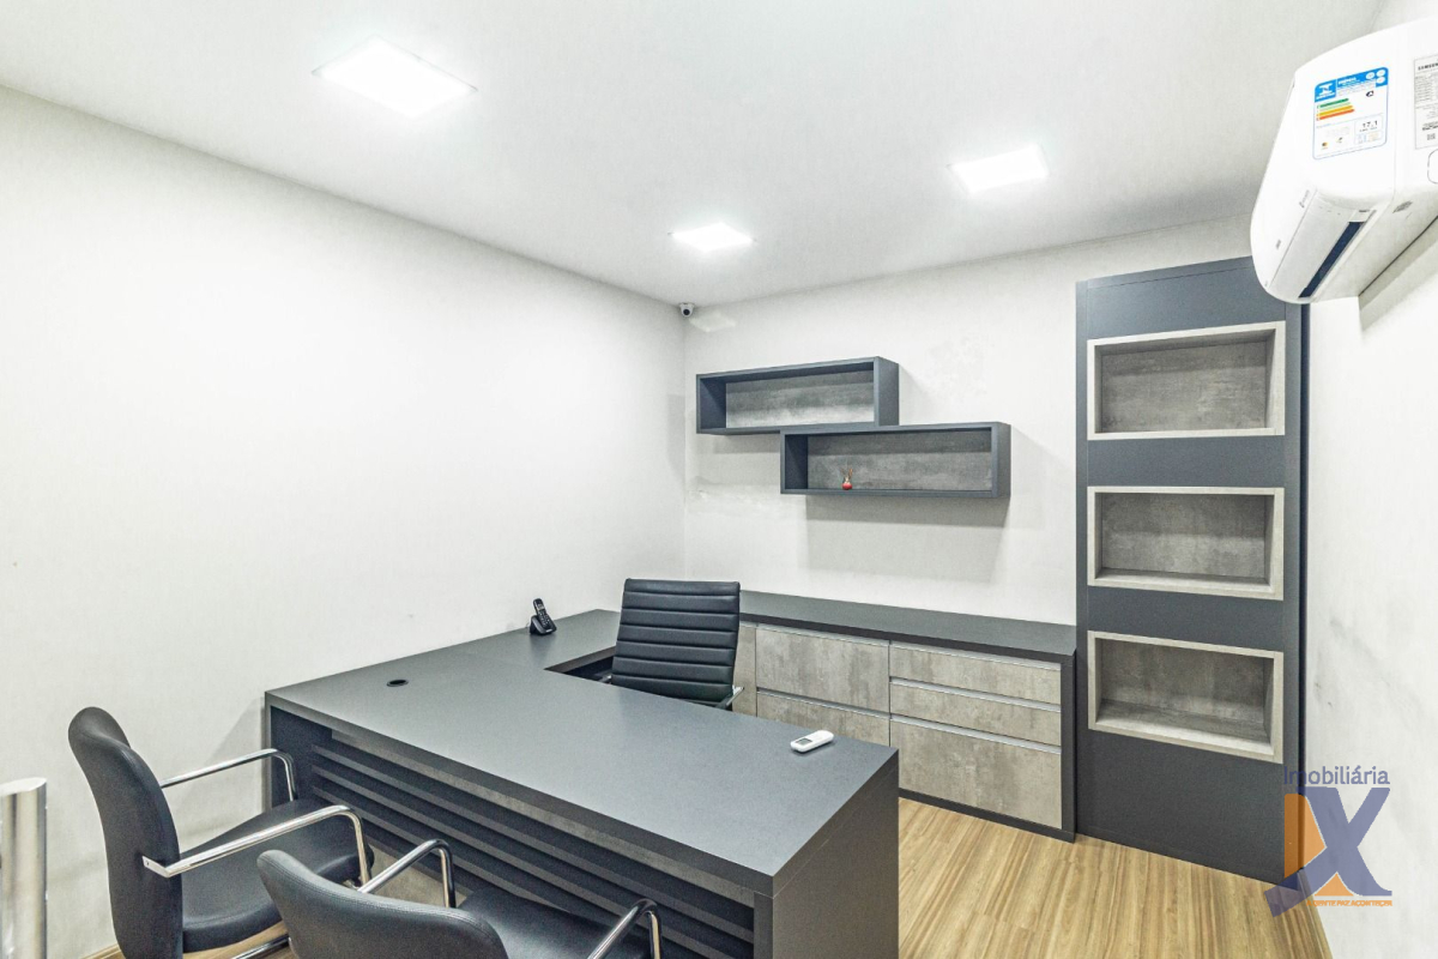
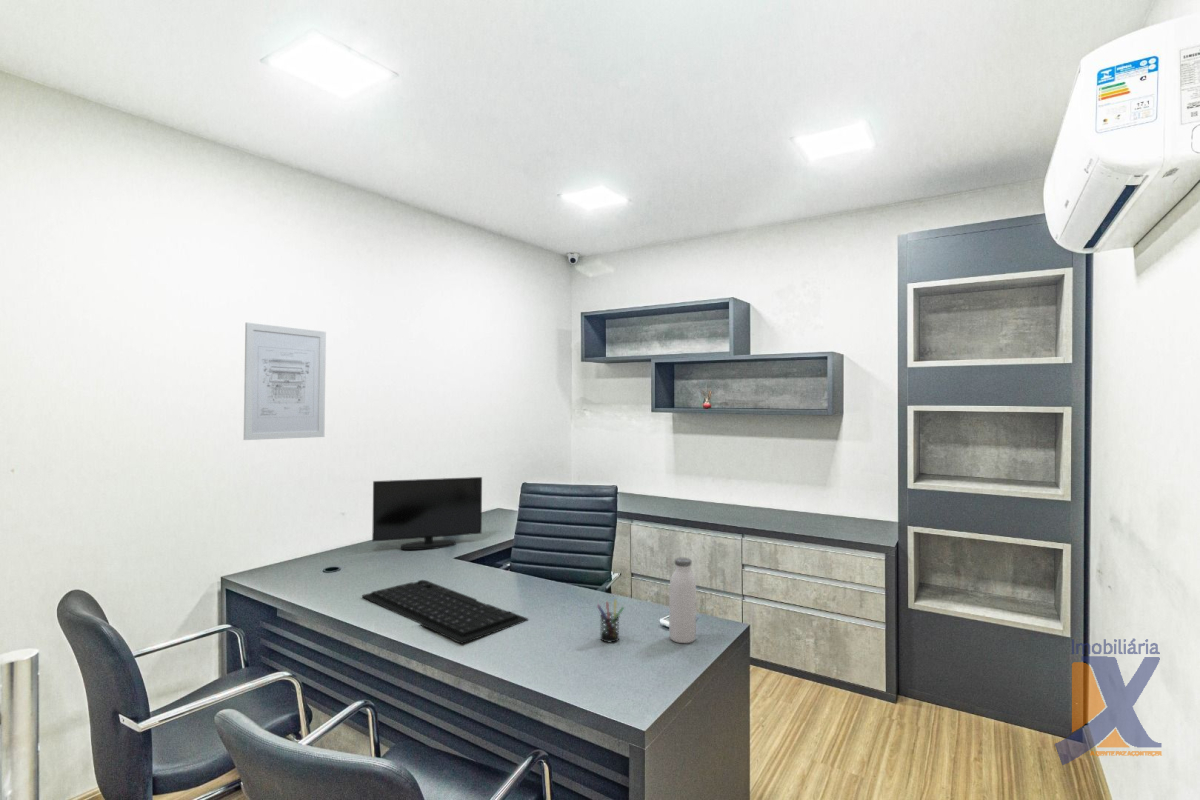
+ wall art [243,322,327,441]
+ pen holder [596,599,625,643]
+ keyboard [361,579,529,645]
+ monitor [371,476,483,551]
+ water bottle [668,557,697,644]
